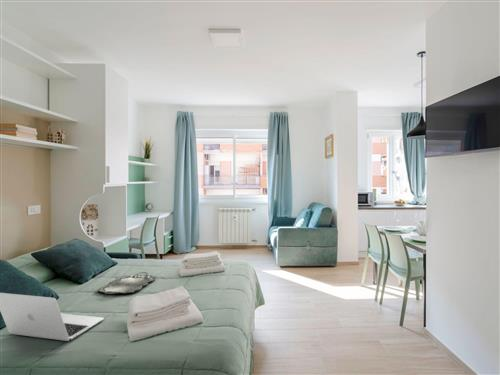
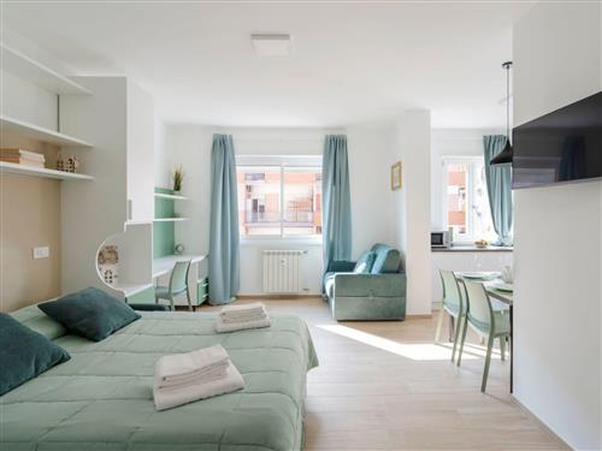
- serving tray [97,271,156,295]
- laptop [0,292,105,342]
